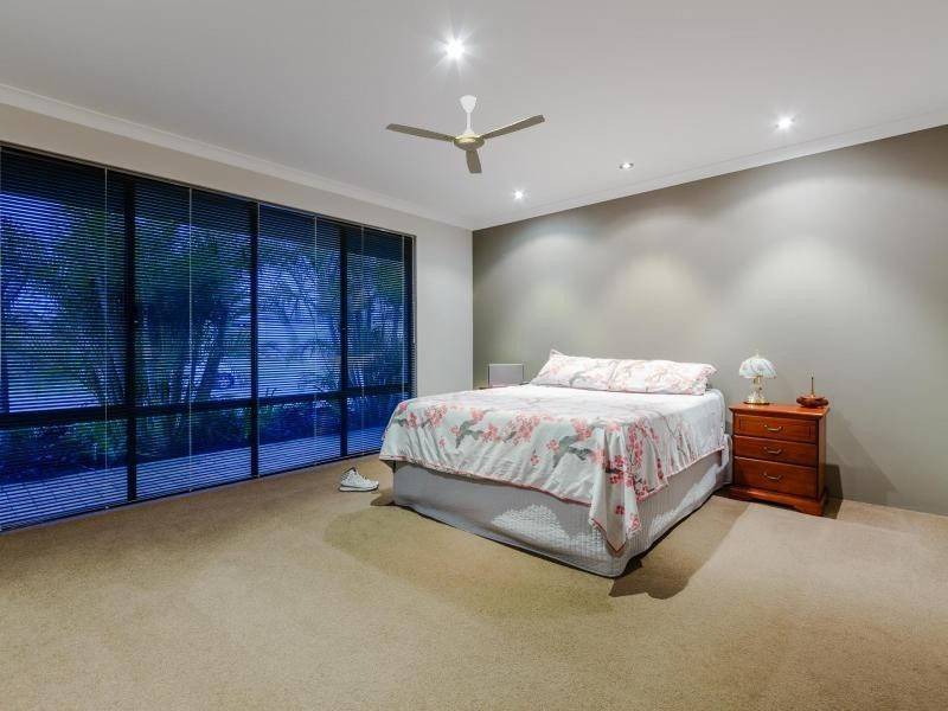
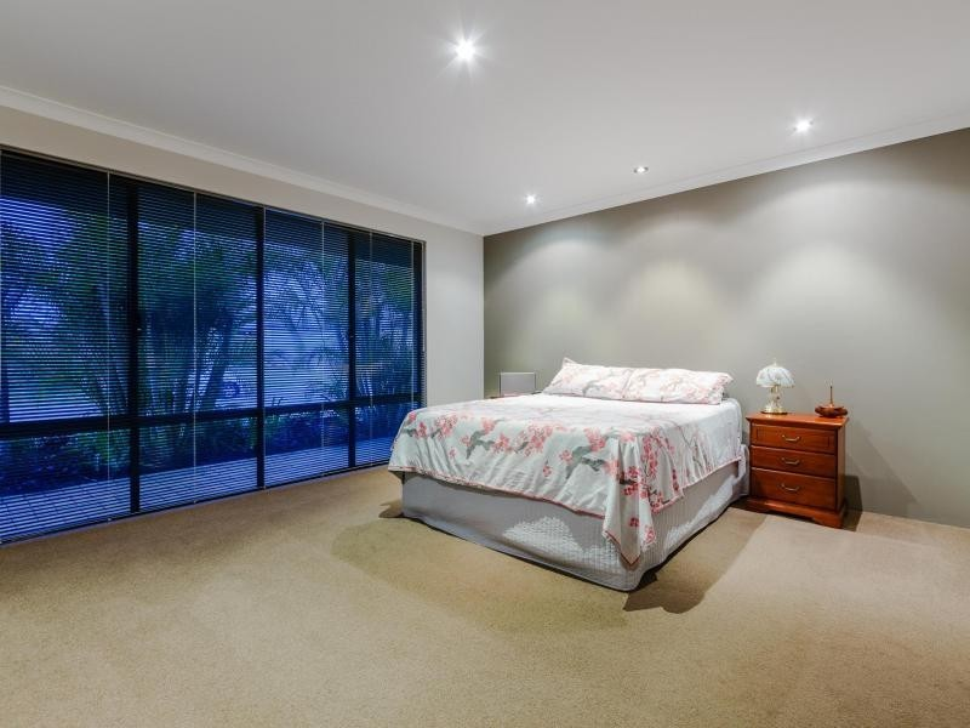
- ceiling fan [384,95,546,174]
- sneaker [339,466,380,493]
